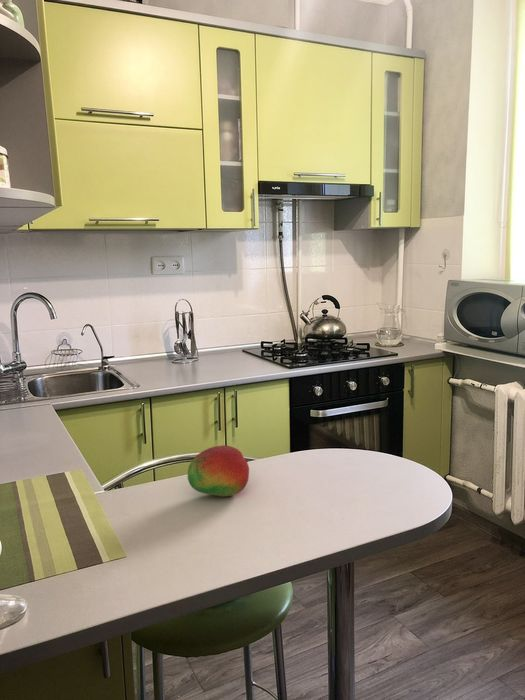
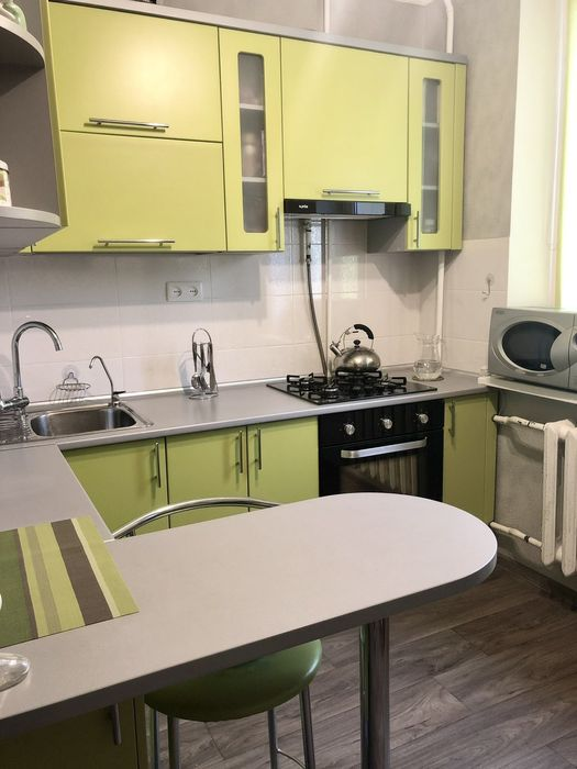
- fruit [187,444,250,497]
